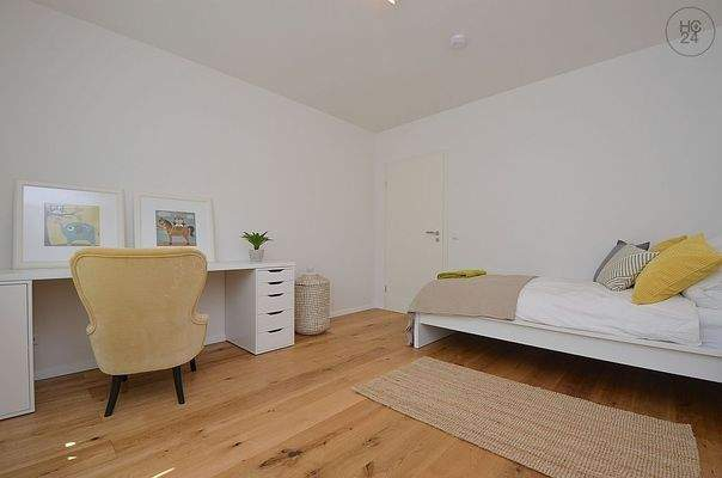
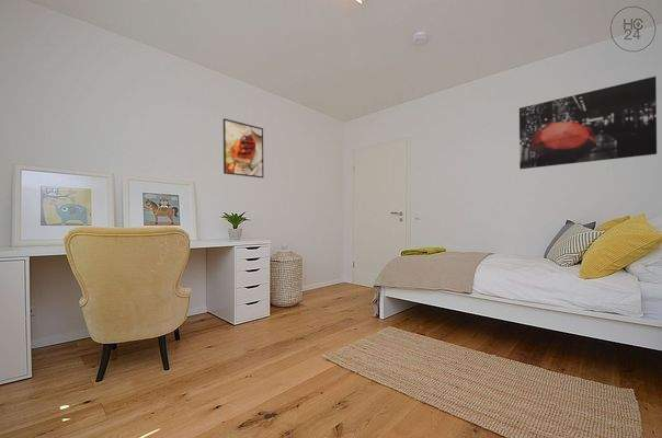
+ wall art [518,76,658,170]
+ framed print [222,117,264,178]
